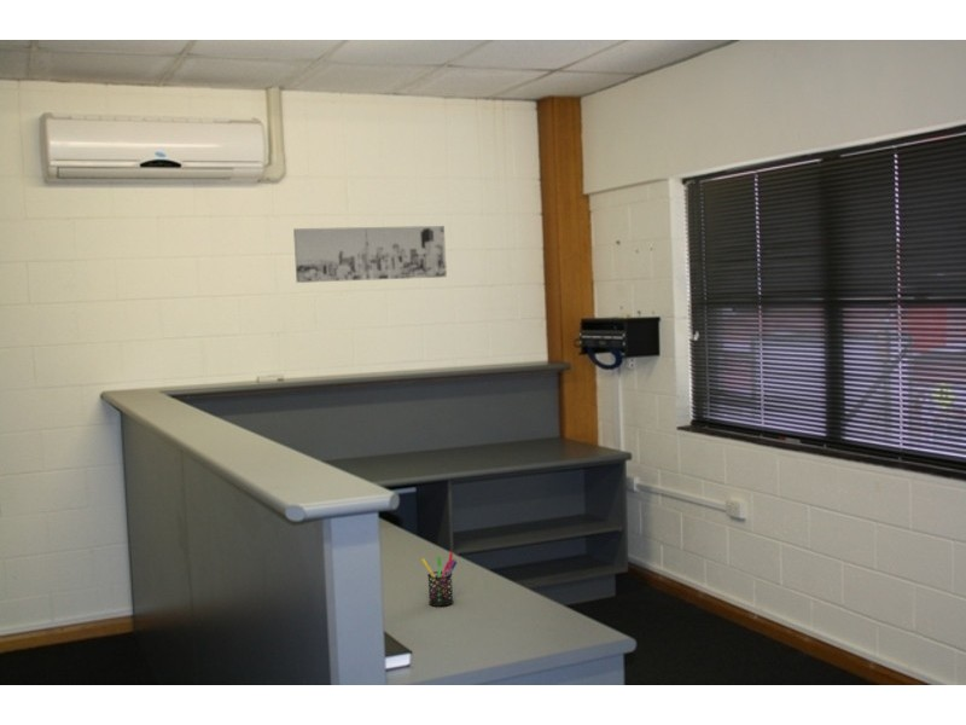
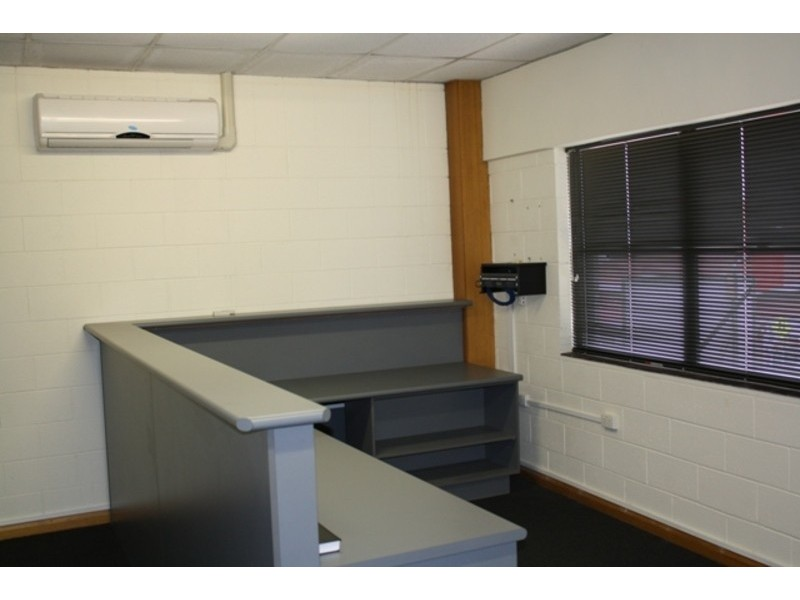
- pen holder [420,551,458,608]
- wall art [292,225,448,284]
